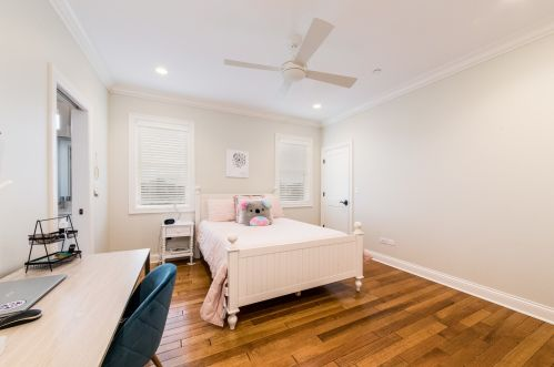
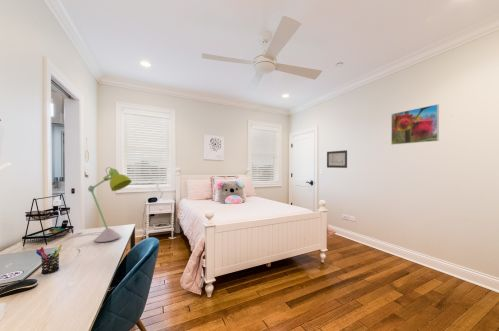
+ desk lamp [61,166,133,258]
+ wall art [326,149,348,169]
+ pen holder [35,243,63,275]
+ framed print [390,103,440,146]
